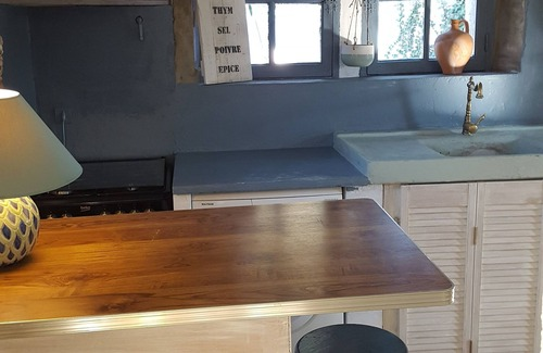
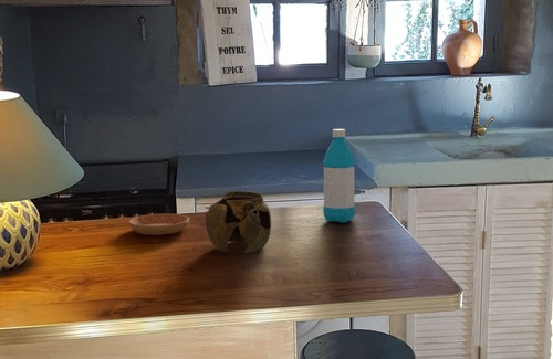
+ saucer [128,213,190,236]
+ water bottle [322,128,356,223]
+ teapot [205,190,272,254]
